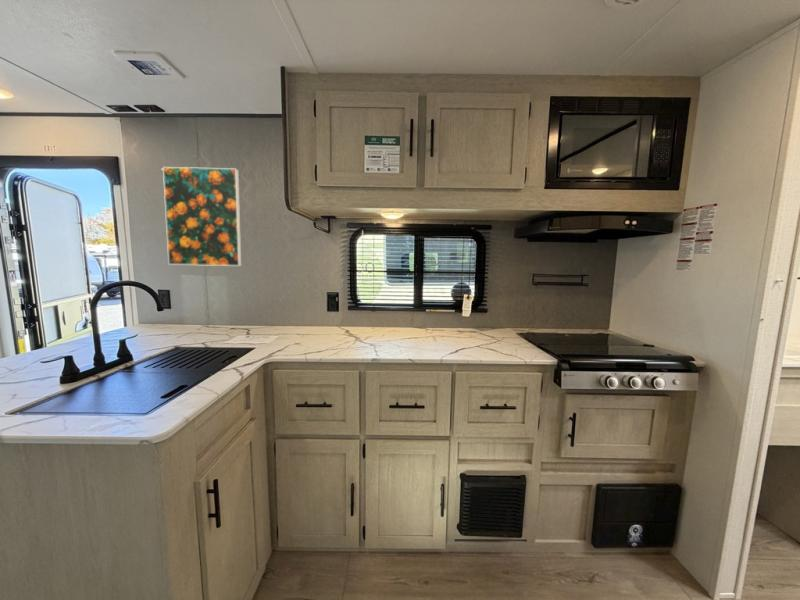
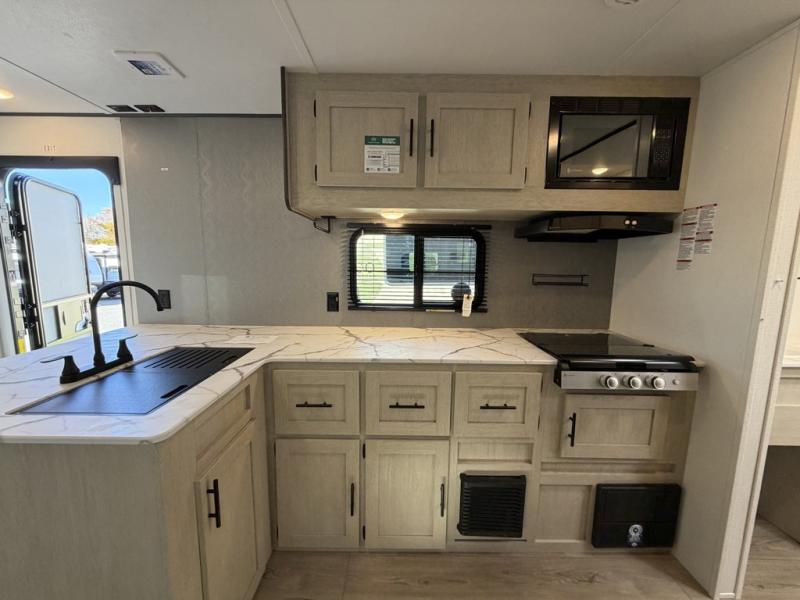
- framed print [162,166,243,267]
